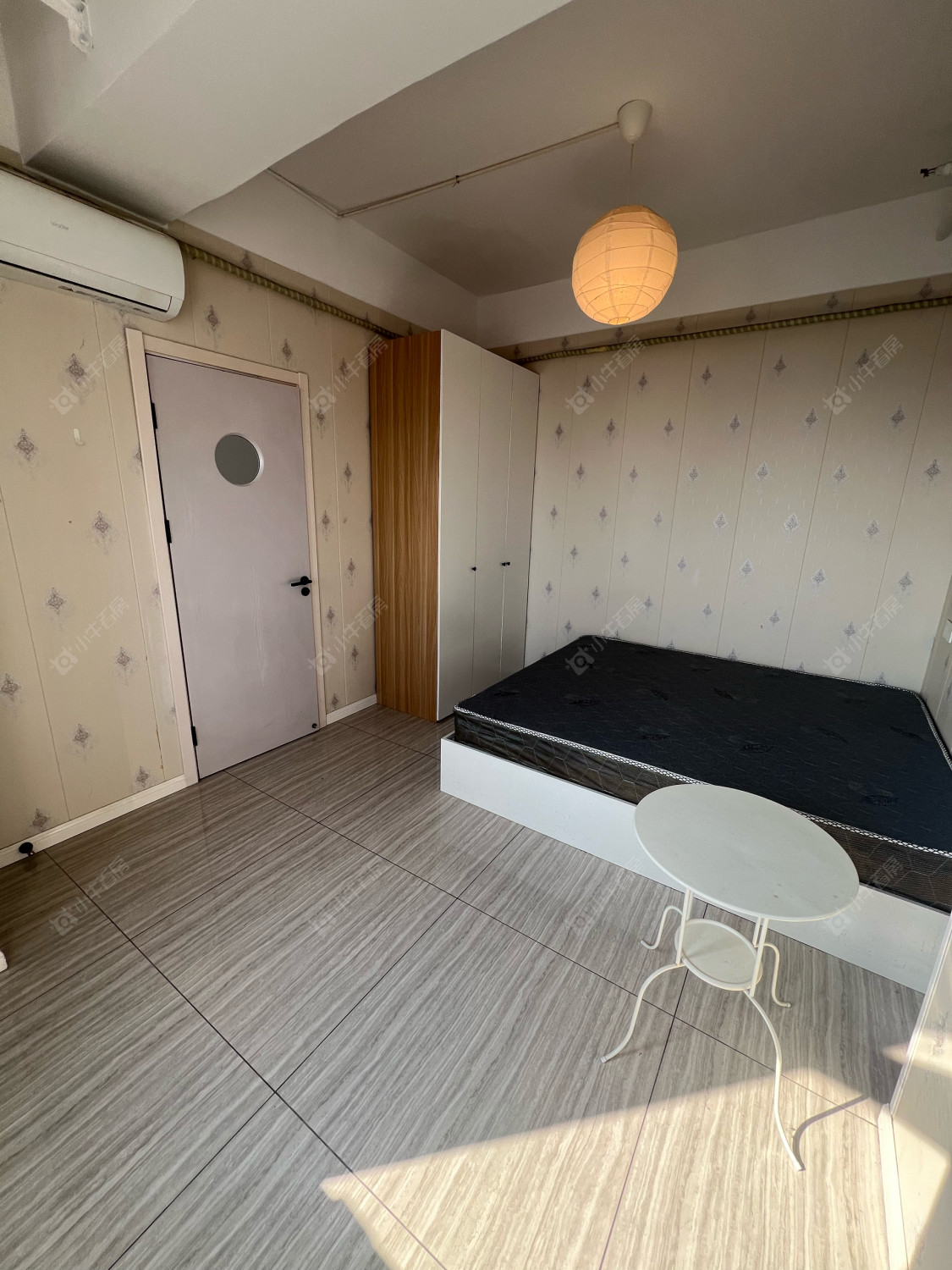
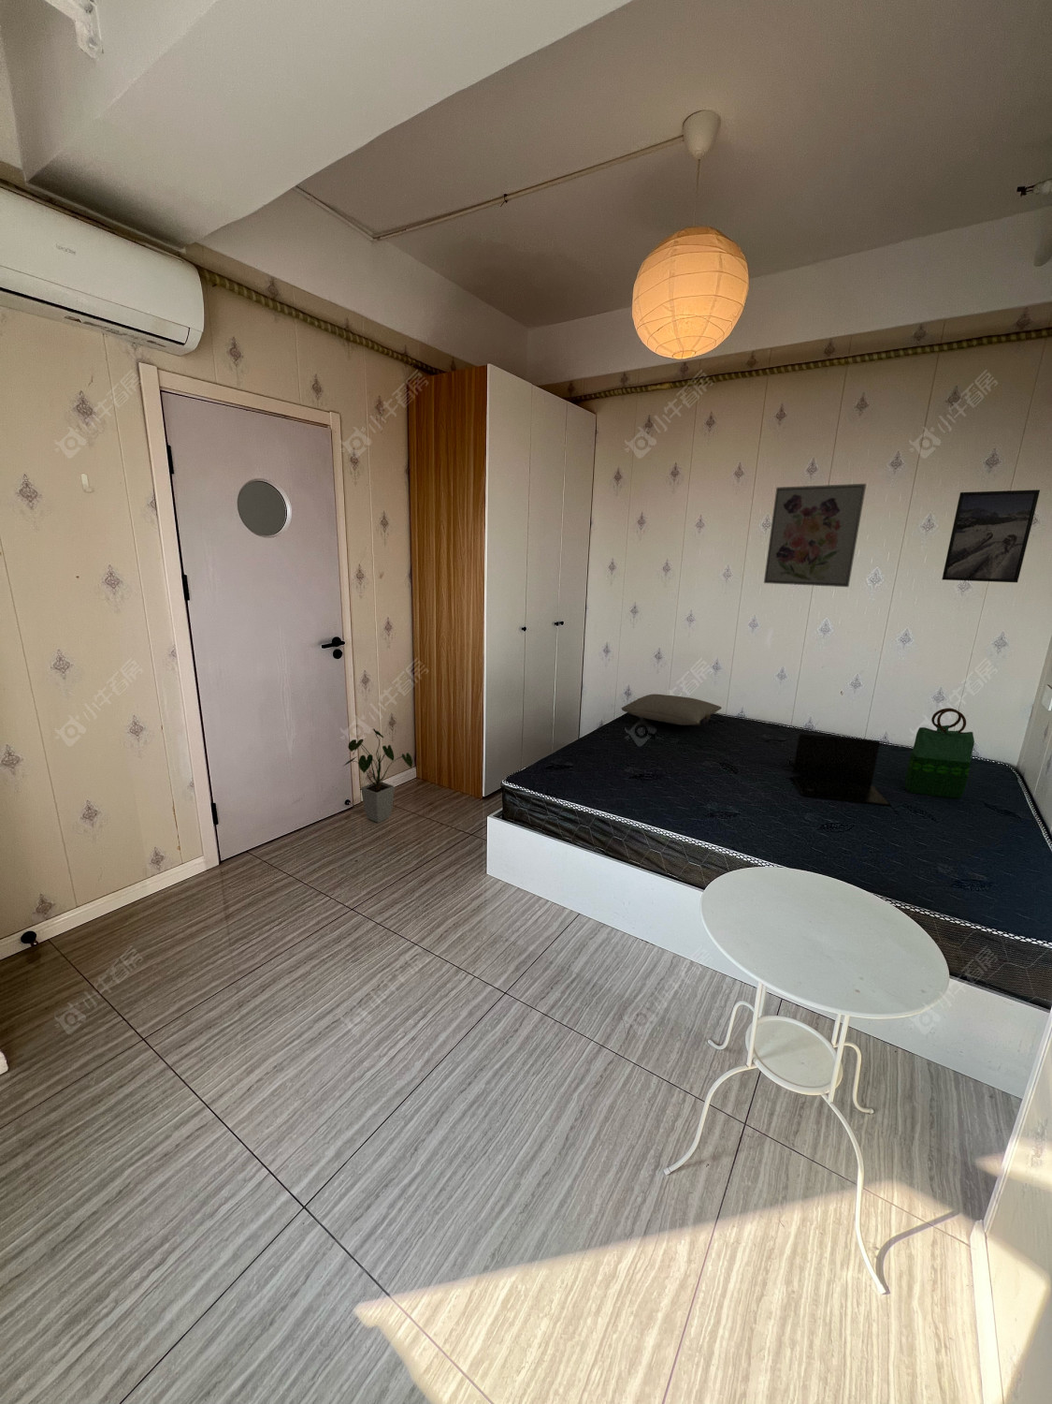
+ wall art [764,483,866,588]
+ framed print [940,489,1041,583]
+ house plant [344,729,413,824]
+ pillow [621,693,722,727]
+ laptop [791,733,891,807]
+ tote bag [904,708,976,799]
